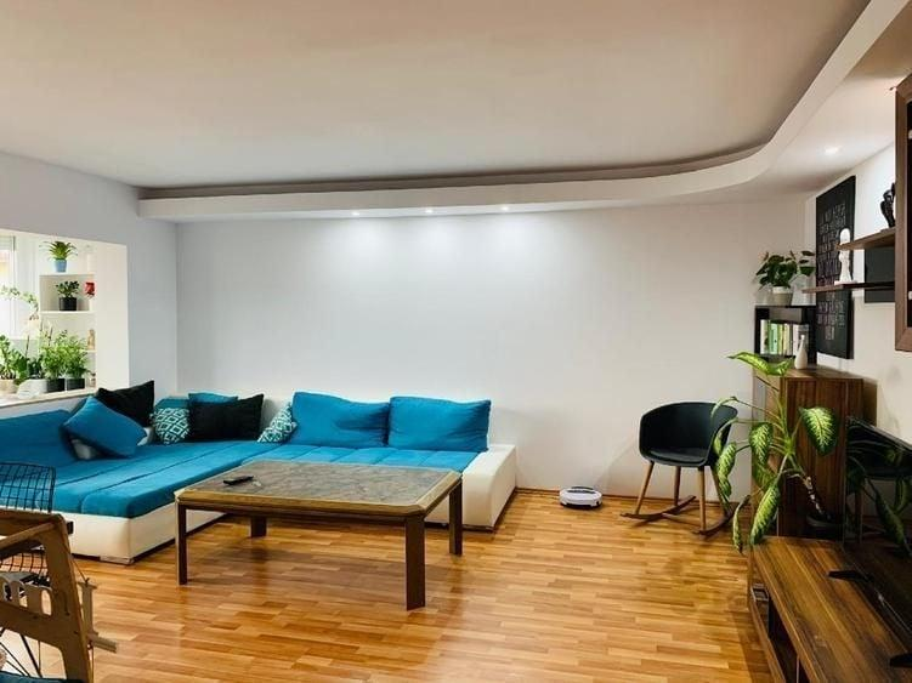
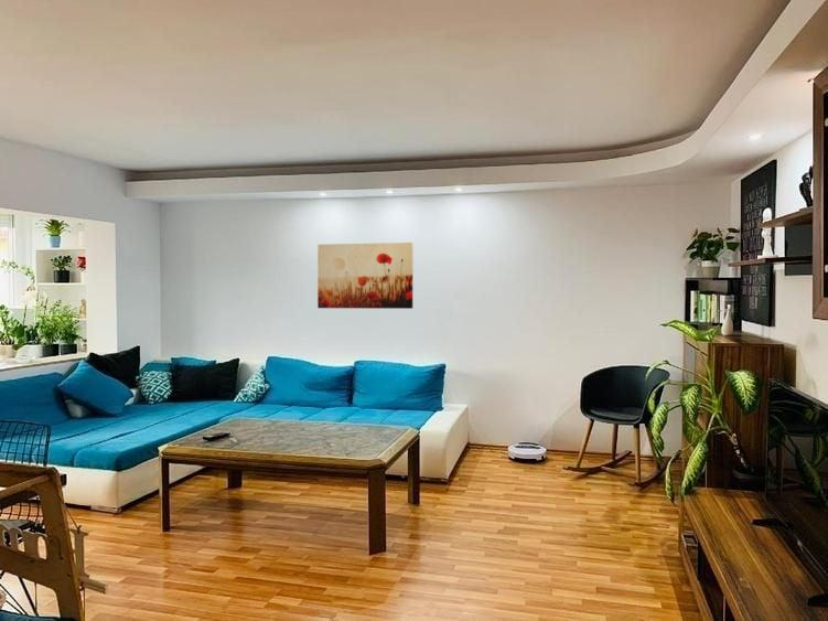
+ wall art [316,242,413,310]
